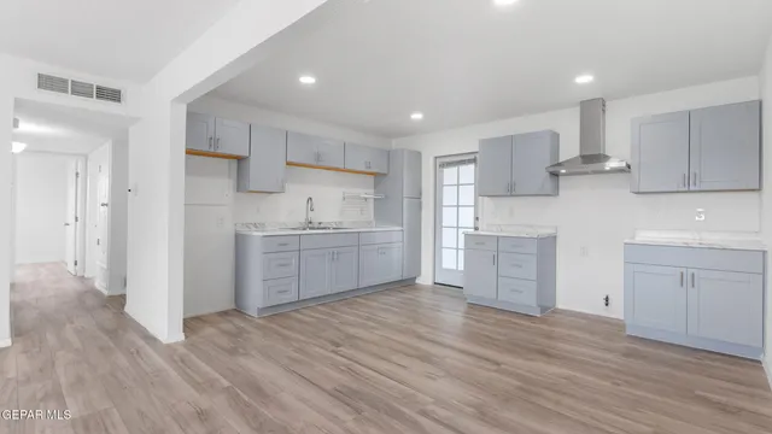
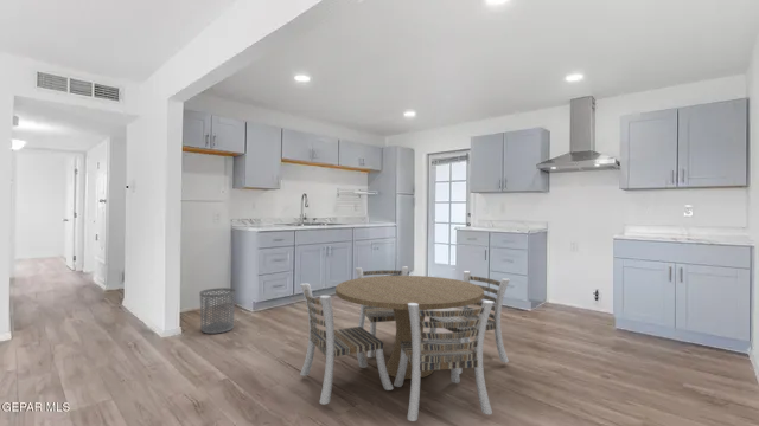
+ waste bin [199,286,237,335]
+ dining table [299,265,511,422]
